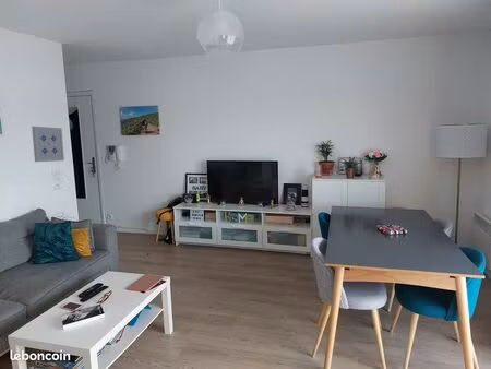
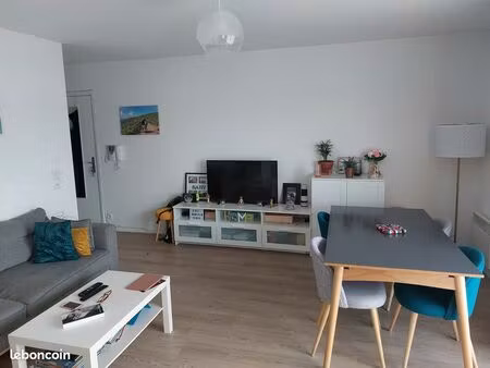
- wall art [31,126,65,163]
